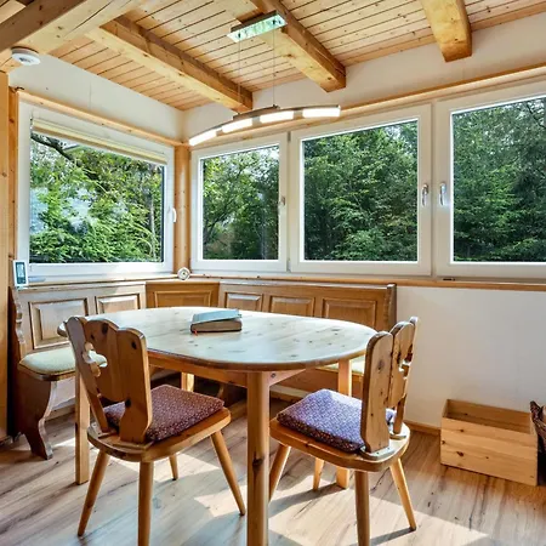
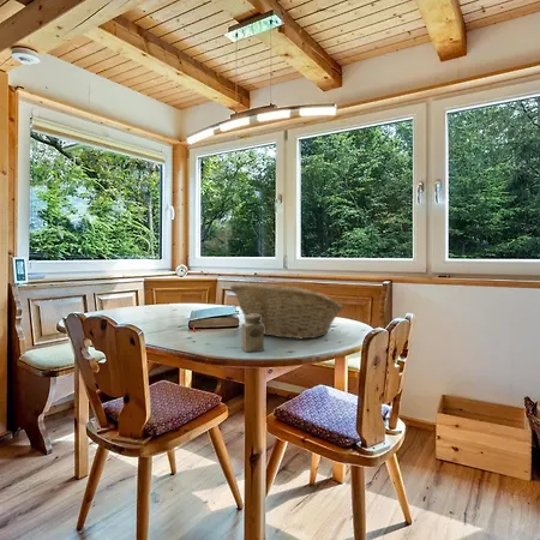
+ salt shaker [240,314,265,353]
+ fruit basket [229,283,344,340]
